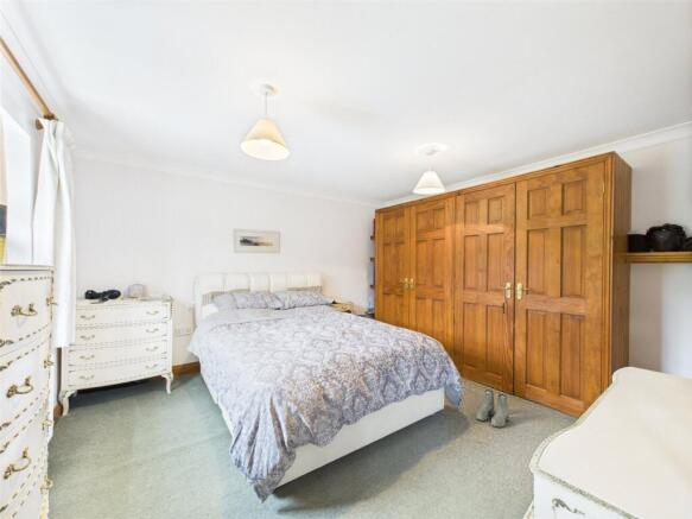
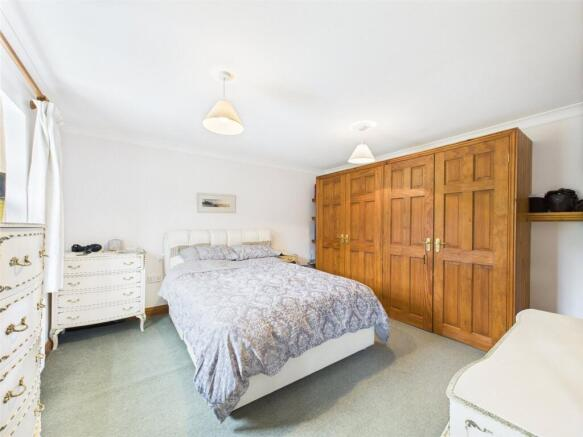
- boots [475,388,510,429]
